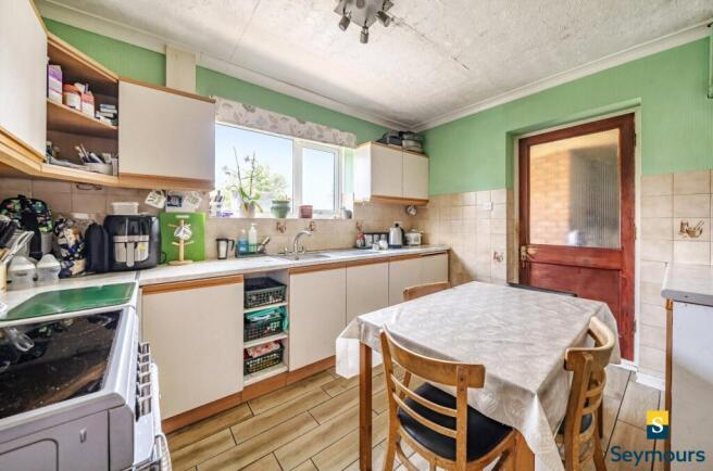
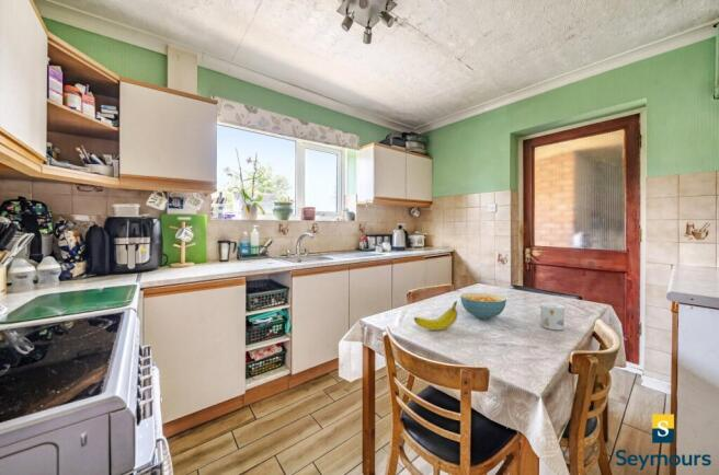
+ cereal bowl [459,291,507,321]
+ mug [540,302,566,331]
+ fruit [413,300,458,332]
